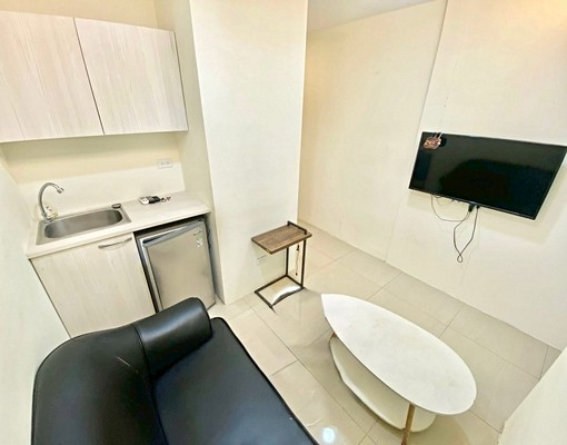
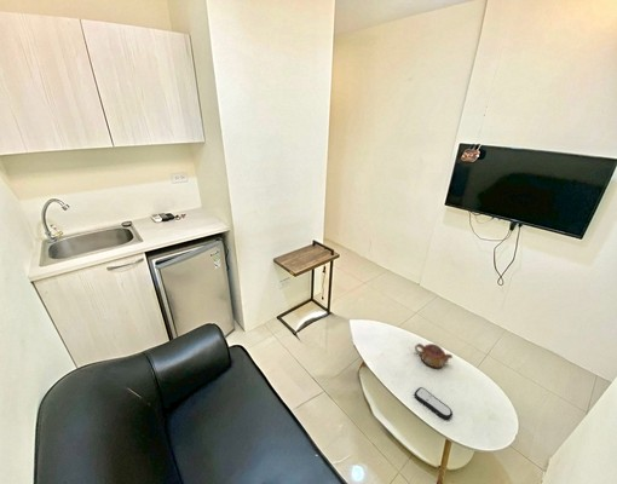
+ teapot [414,342,454,369]
+ remote control [414,386,454,421]
